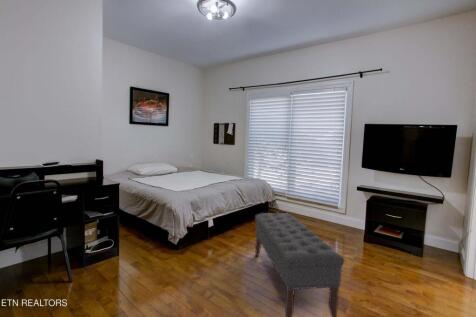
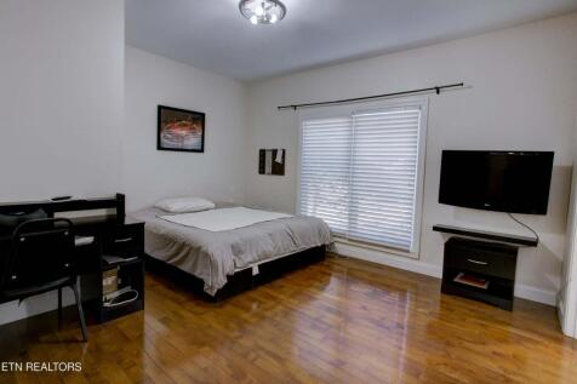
- bench [254,212,345,317]
